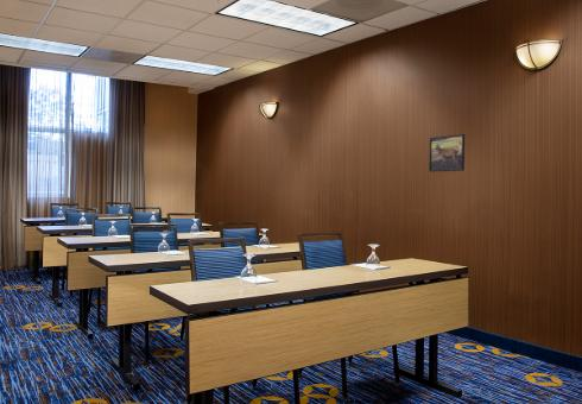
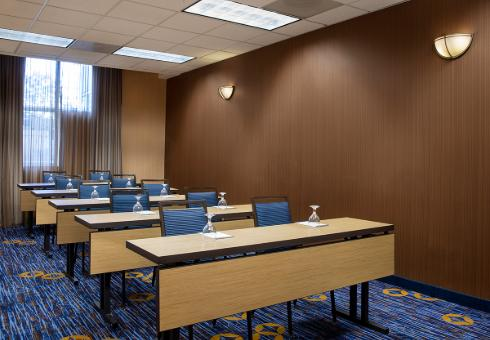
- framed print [428,133,466,173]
